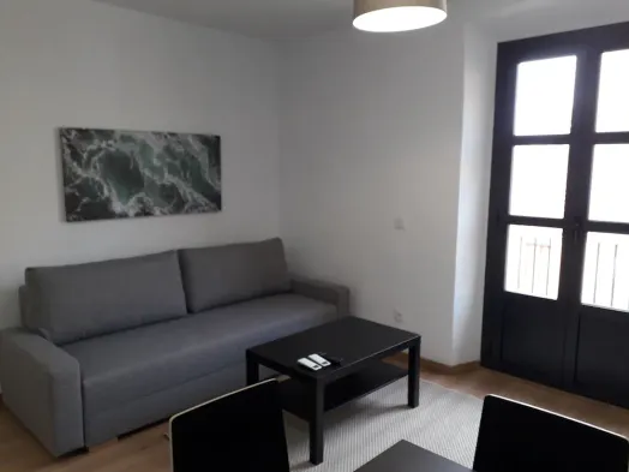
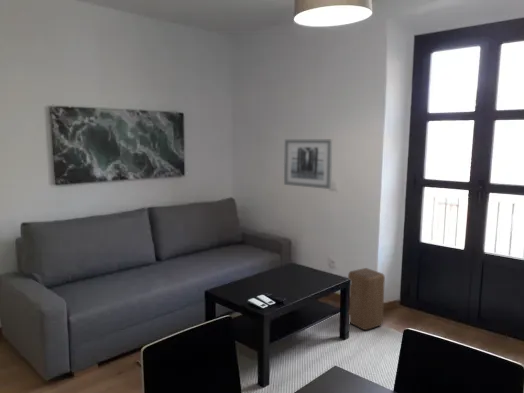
+ wall art [283,139,333,190]
+ stool [347,267,386,331]
